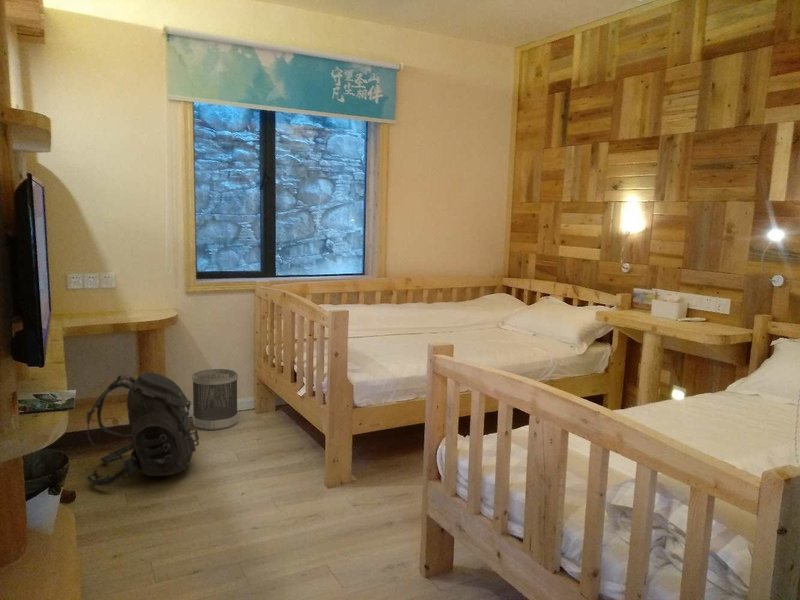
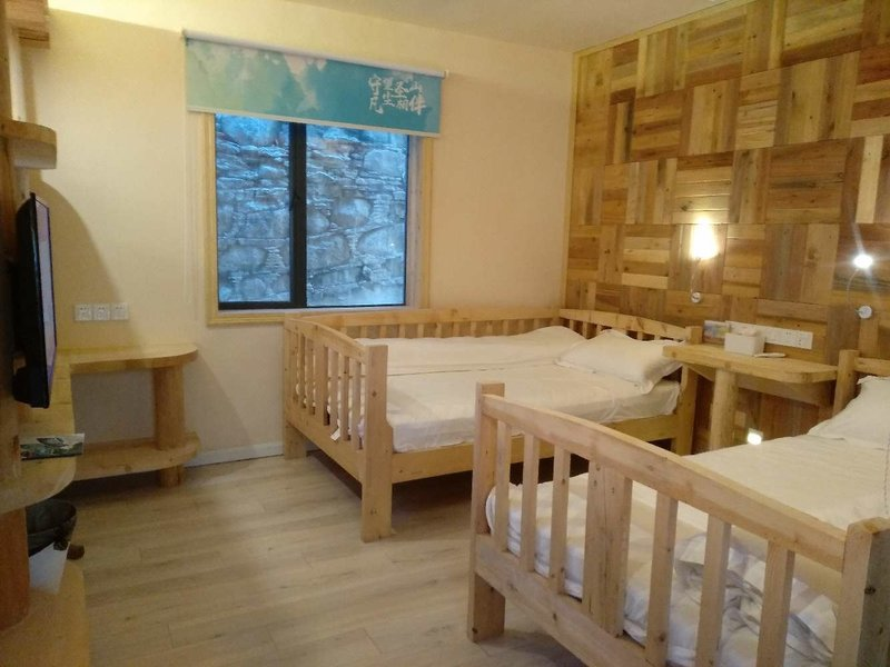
- backpack [85,371,200,487]
- wastebasket [191,368,239,431]
